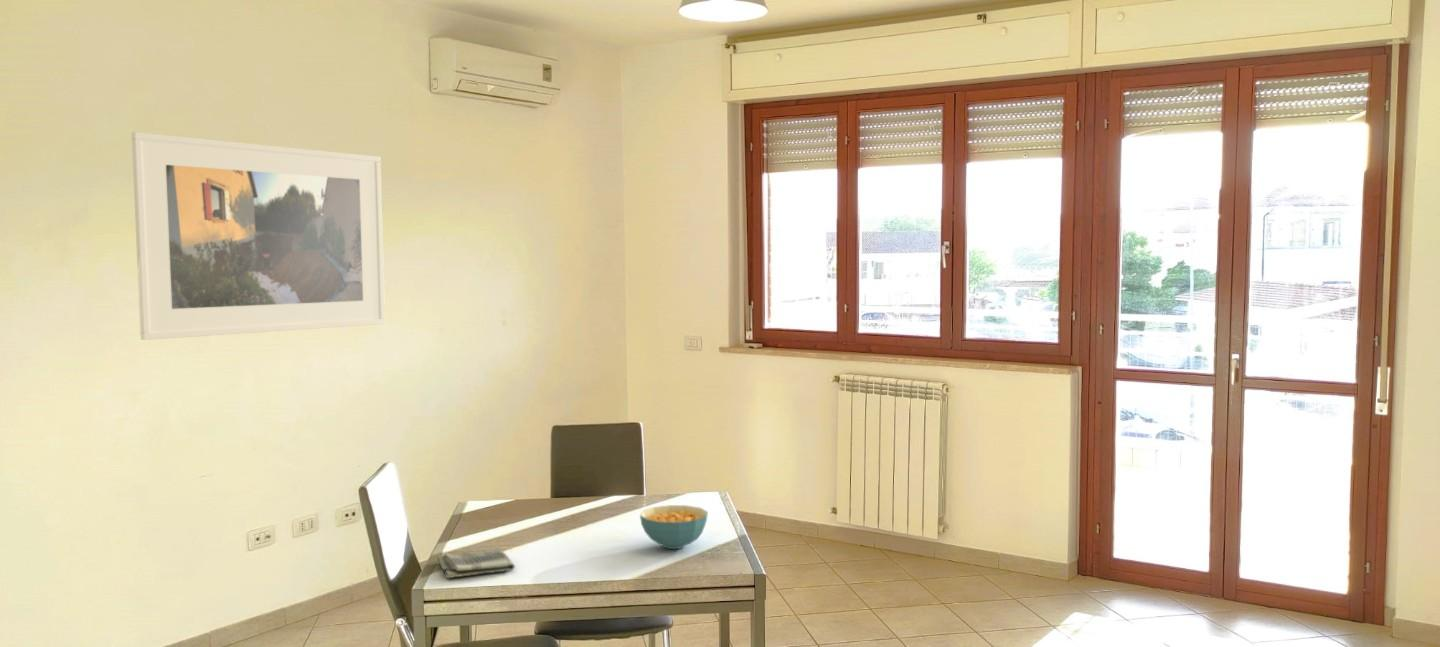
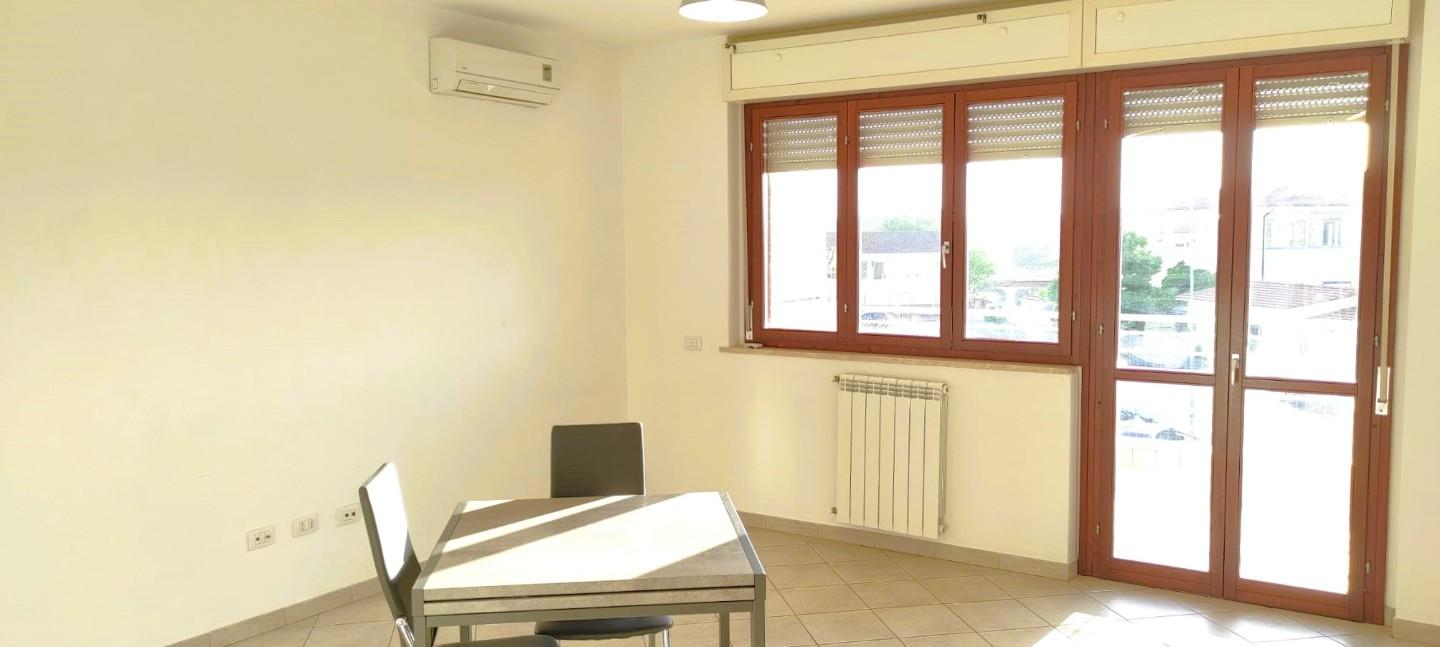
- cereal bowl [639,504,709,550]
- dish towel [436,548,516,579]
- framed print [131,131,386,341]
